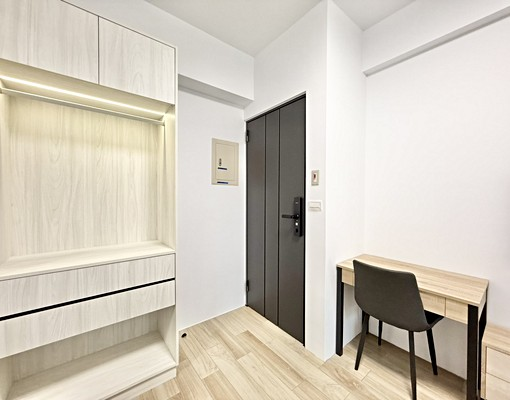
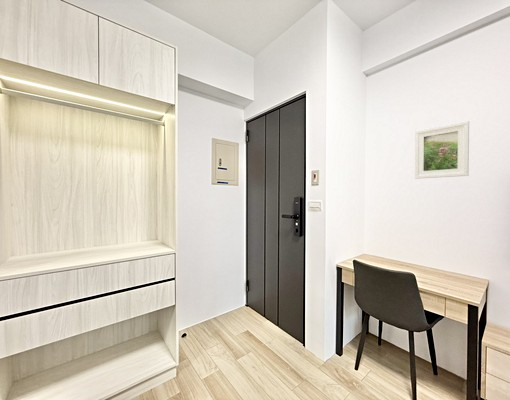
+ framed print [414,120,470,180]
